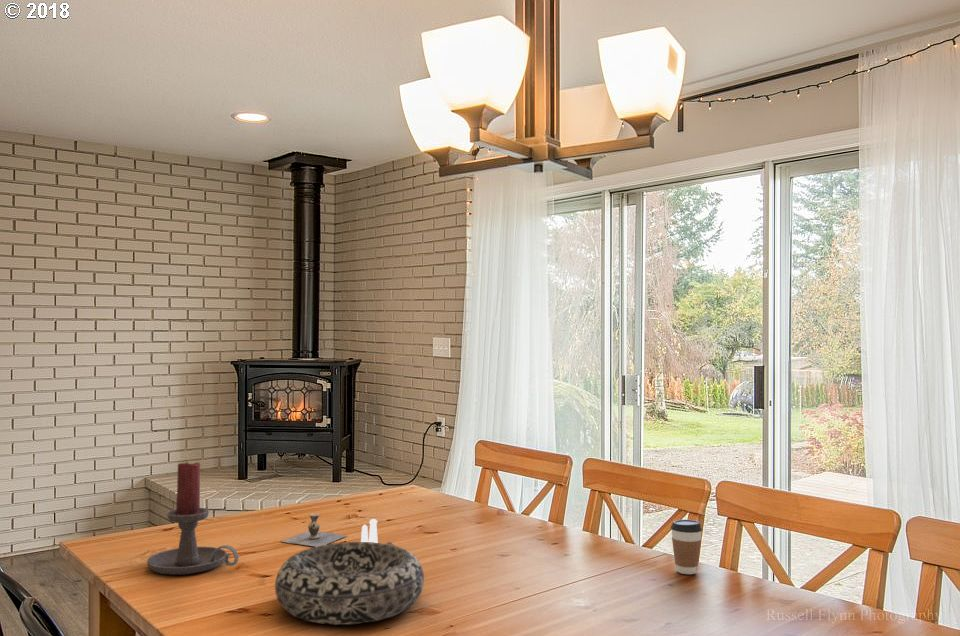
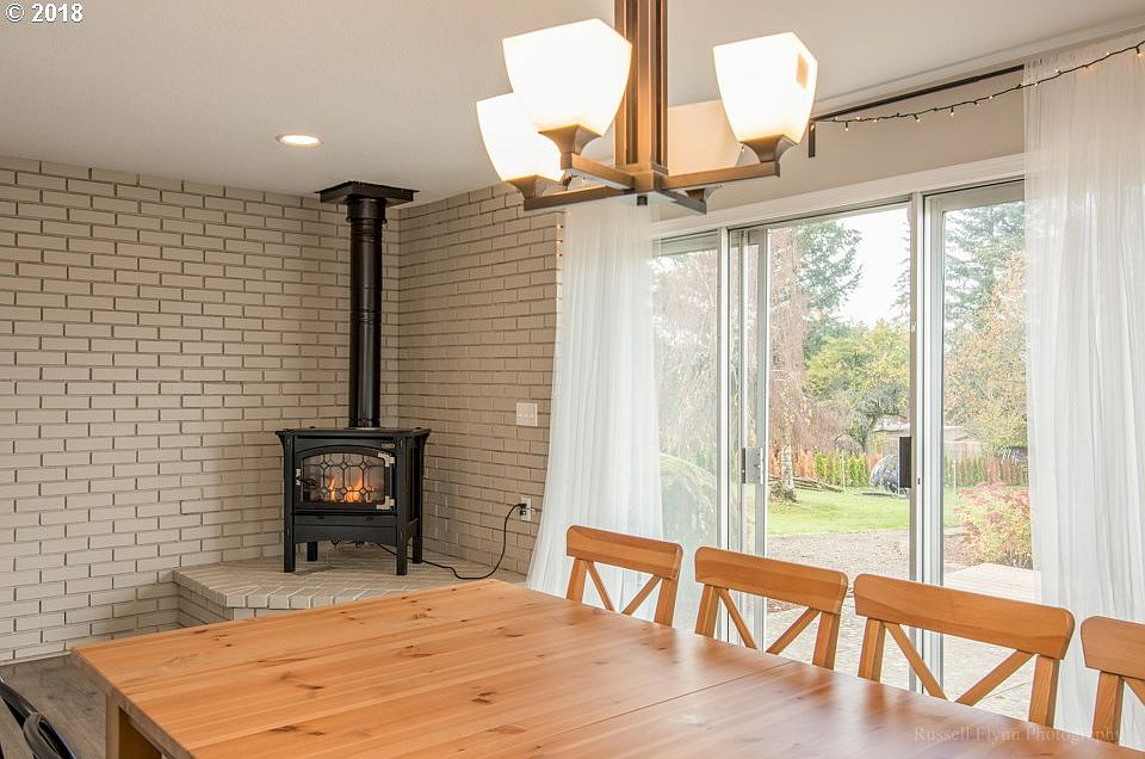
- candle holder [146,460,240,576]
- salt and pepper shaker set [360,518,396,546]
- pottery [280,512,348,547]
- decorative bowl [274,541,425,626]
- coffee cup [670,519,703,575]
